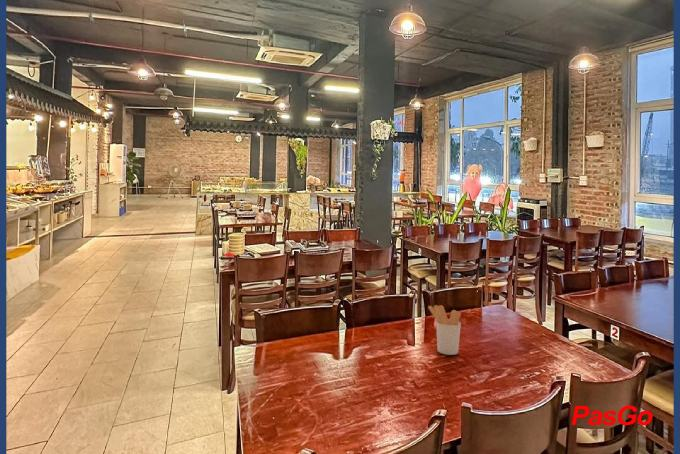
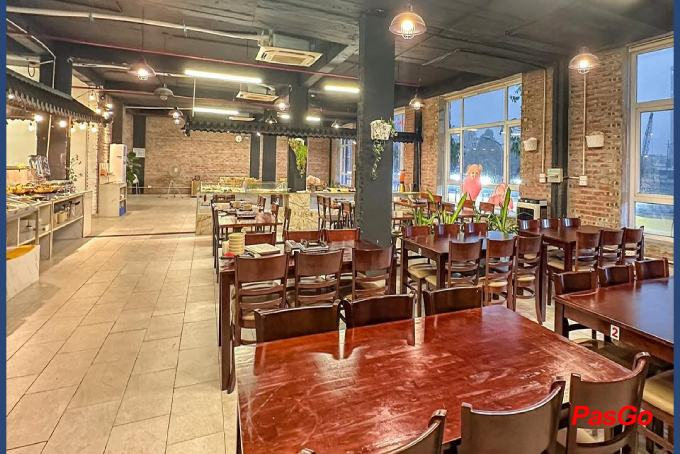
- utensil holder [427,304,462,356]
